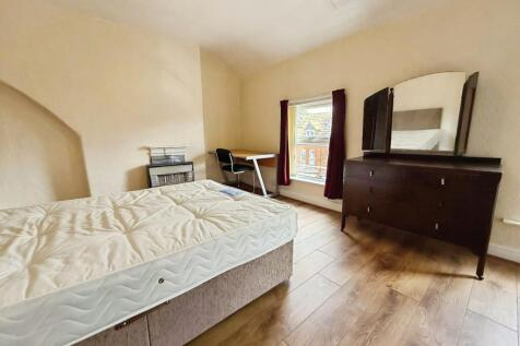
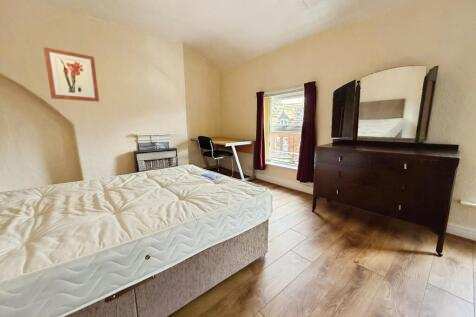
+ wall art [43,46,100,103]
